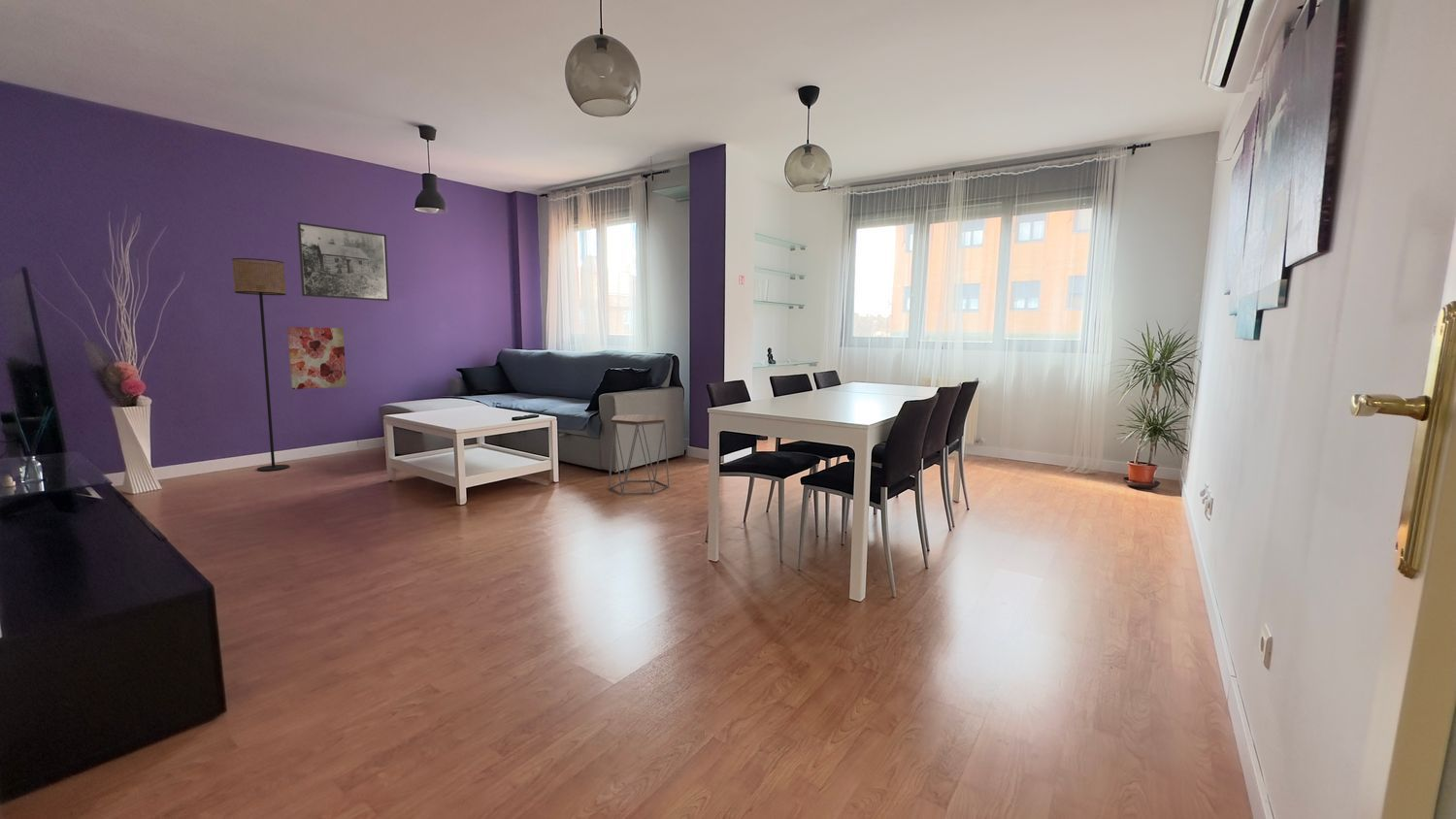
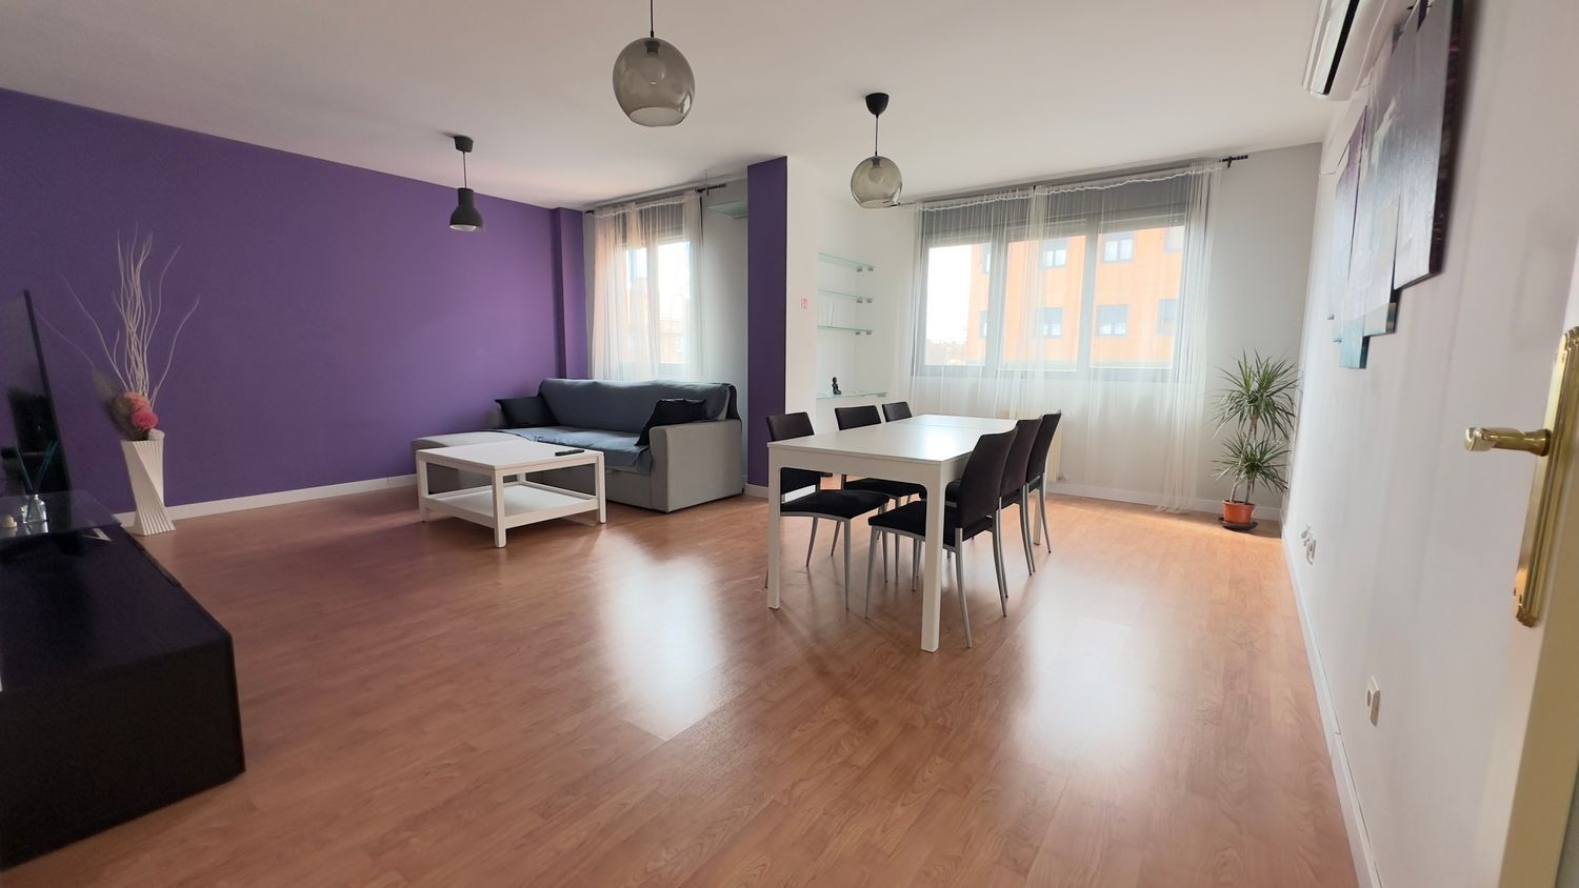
- wall art [286,326,347,390]
- floor lamp [231,257,290,472]
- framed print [296,221,390,302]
- side table [608,413,670,495]
